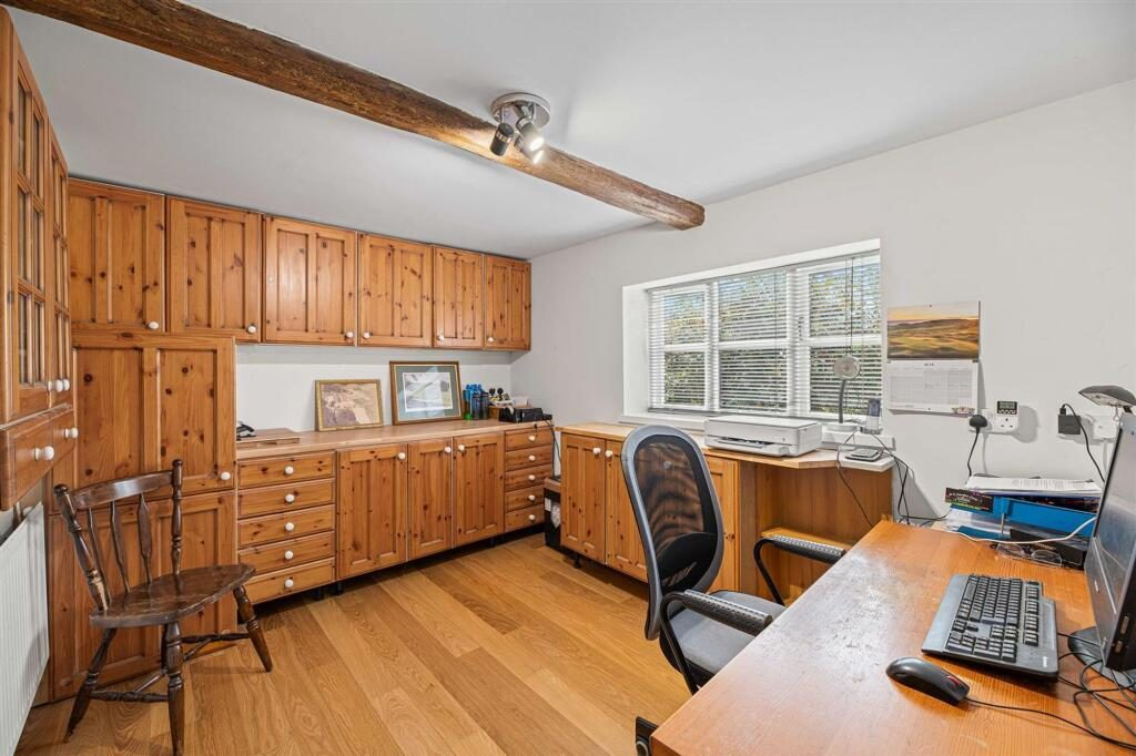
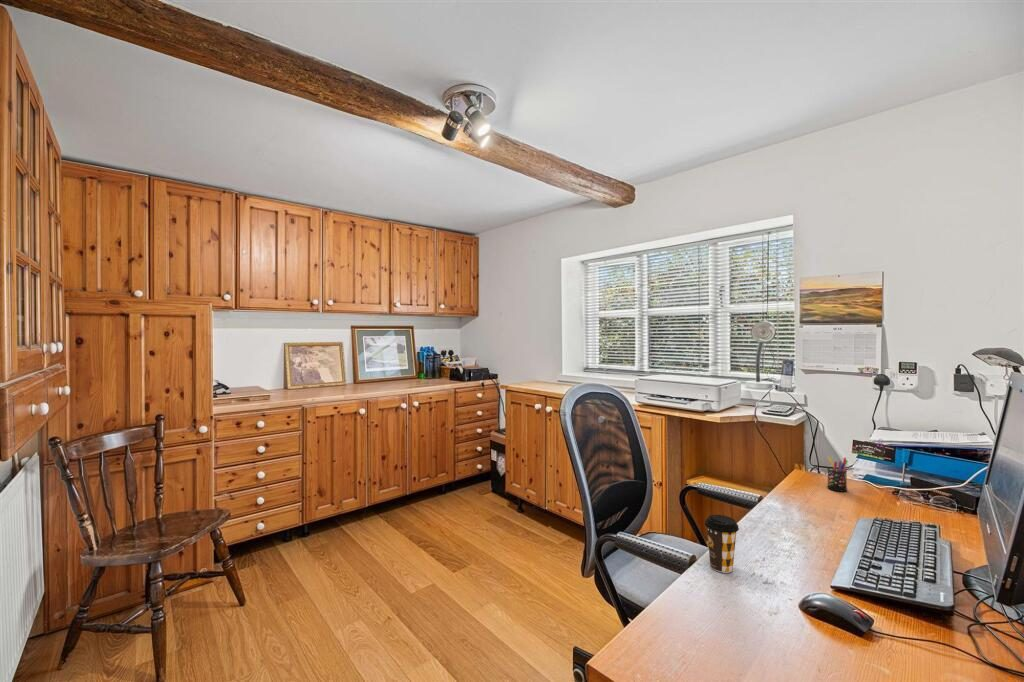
+ pen holder [826,455,849,493]
+ coffee cup [704,514,740,574]
